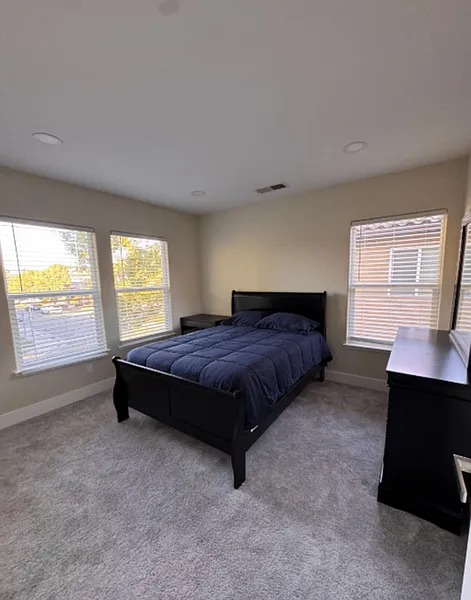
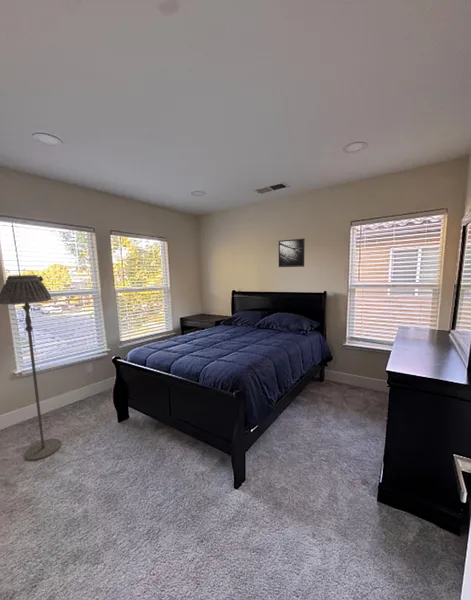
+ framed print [278,237,306,268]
+ floor lamp [0,274,62,462]
